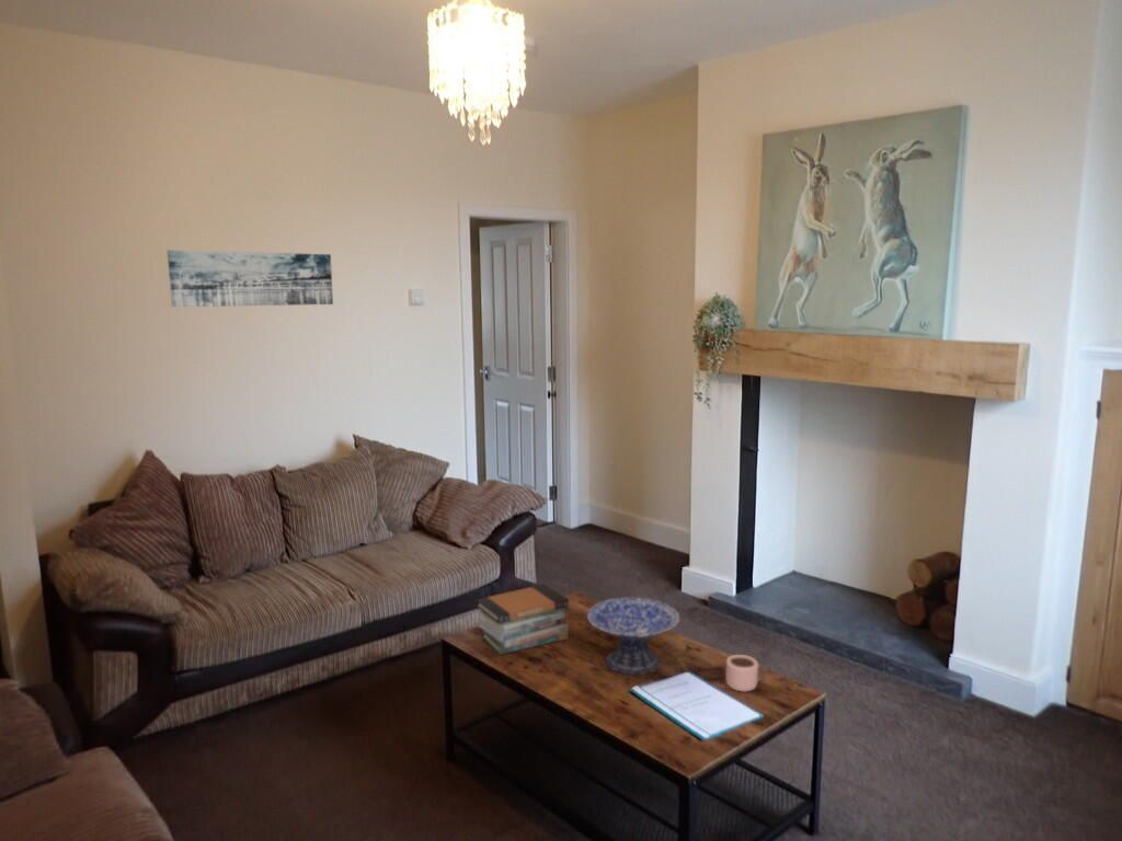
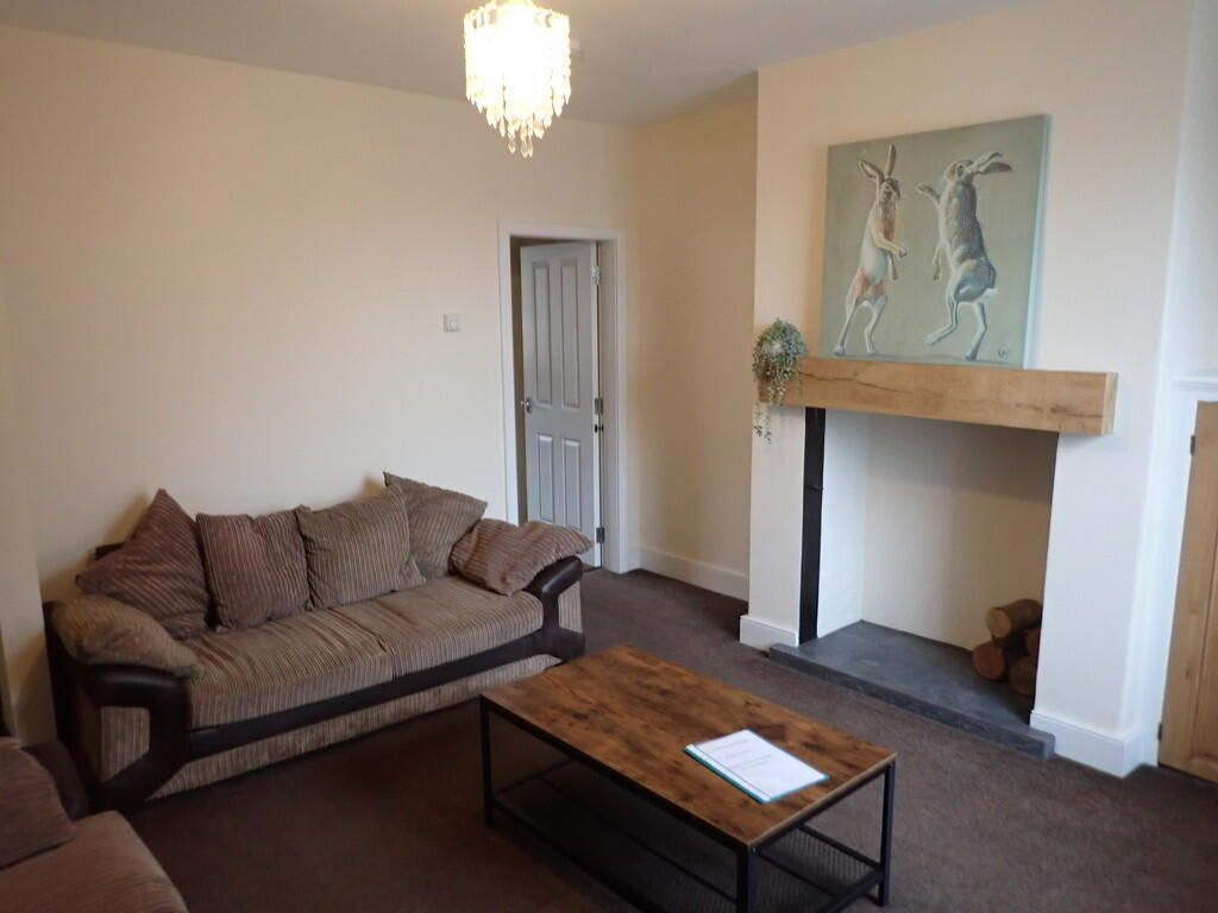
- wall art [165,249,334,308]
- mug [724,654,766,693]
- book stack [474,583,570,656]
- decorative bowl [585,597,682,676]
